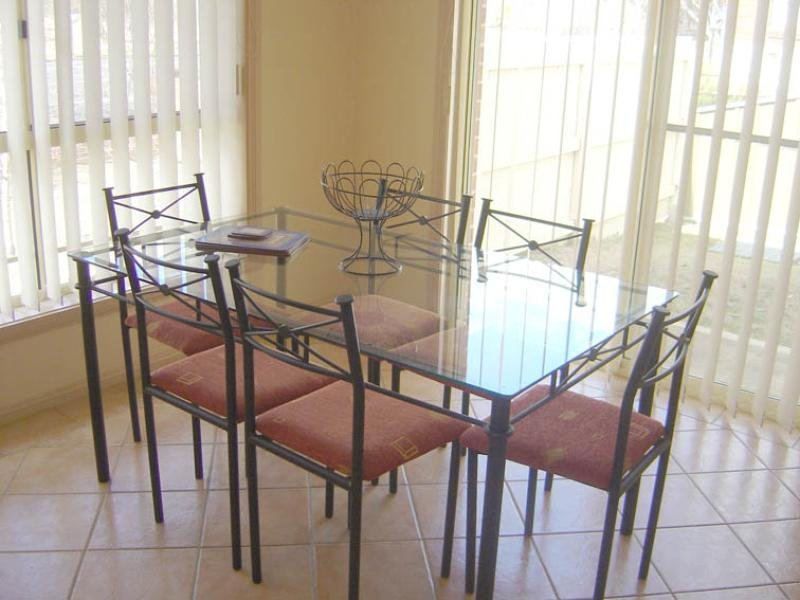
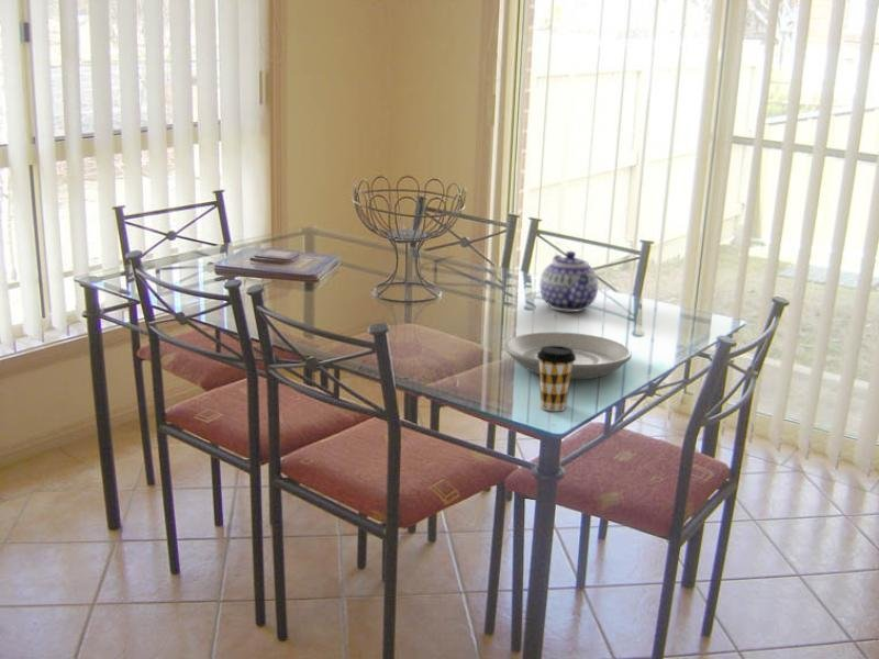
+ plate [503,331,633,380]
+ coffee cup [537,346,576,412]
+ teapot [538,250,599,313]
